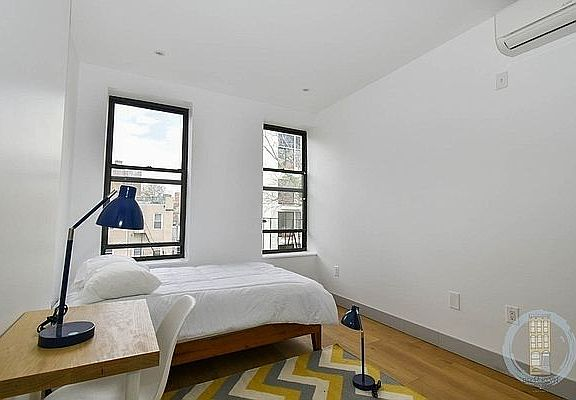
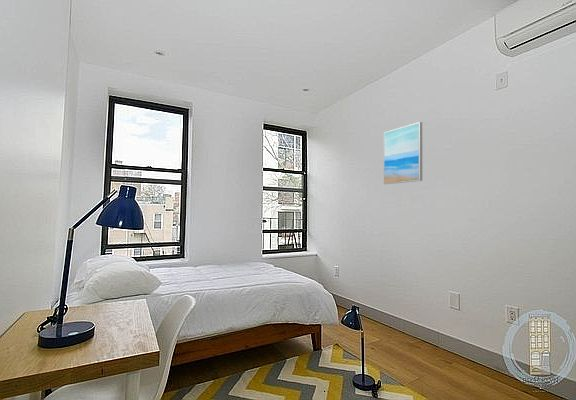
+ wall art [383,121,423,185]
